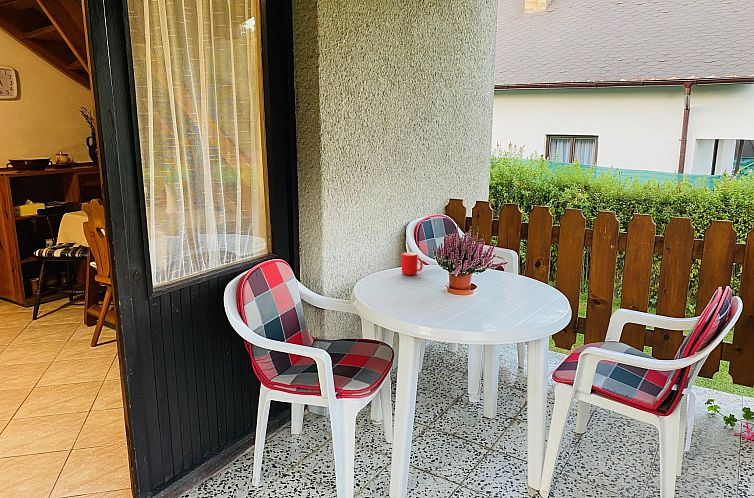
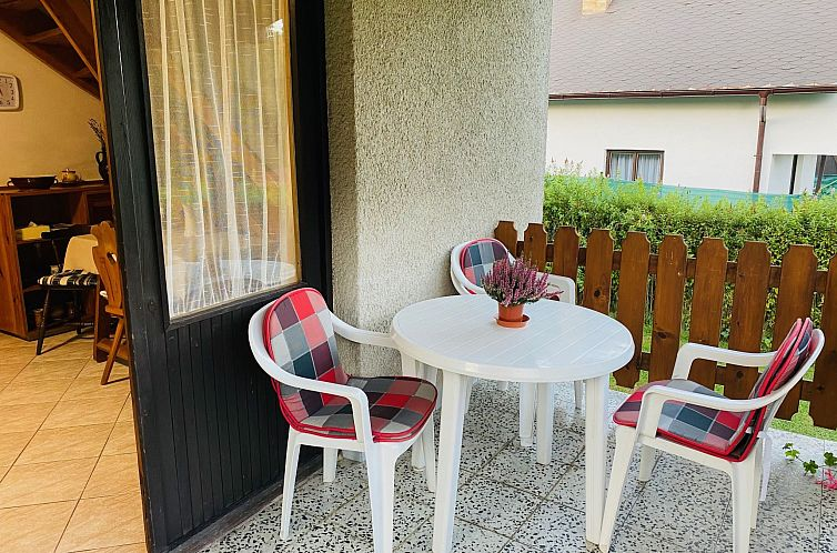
- cup [401,251,424,276]
